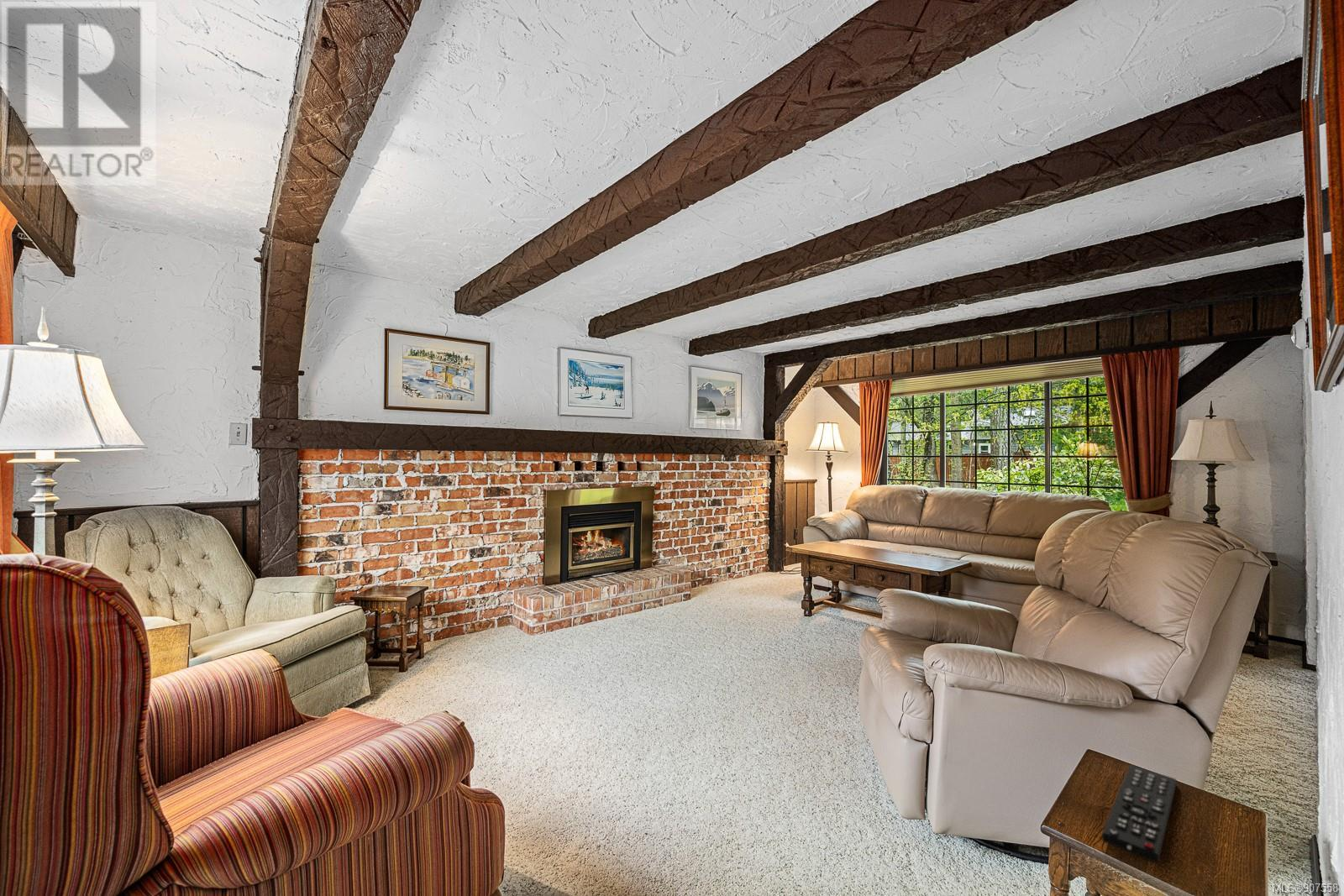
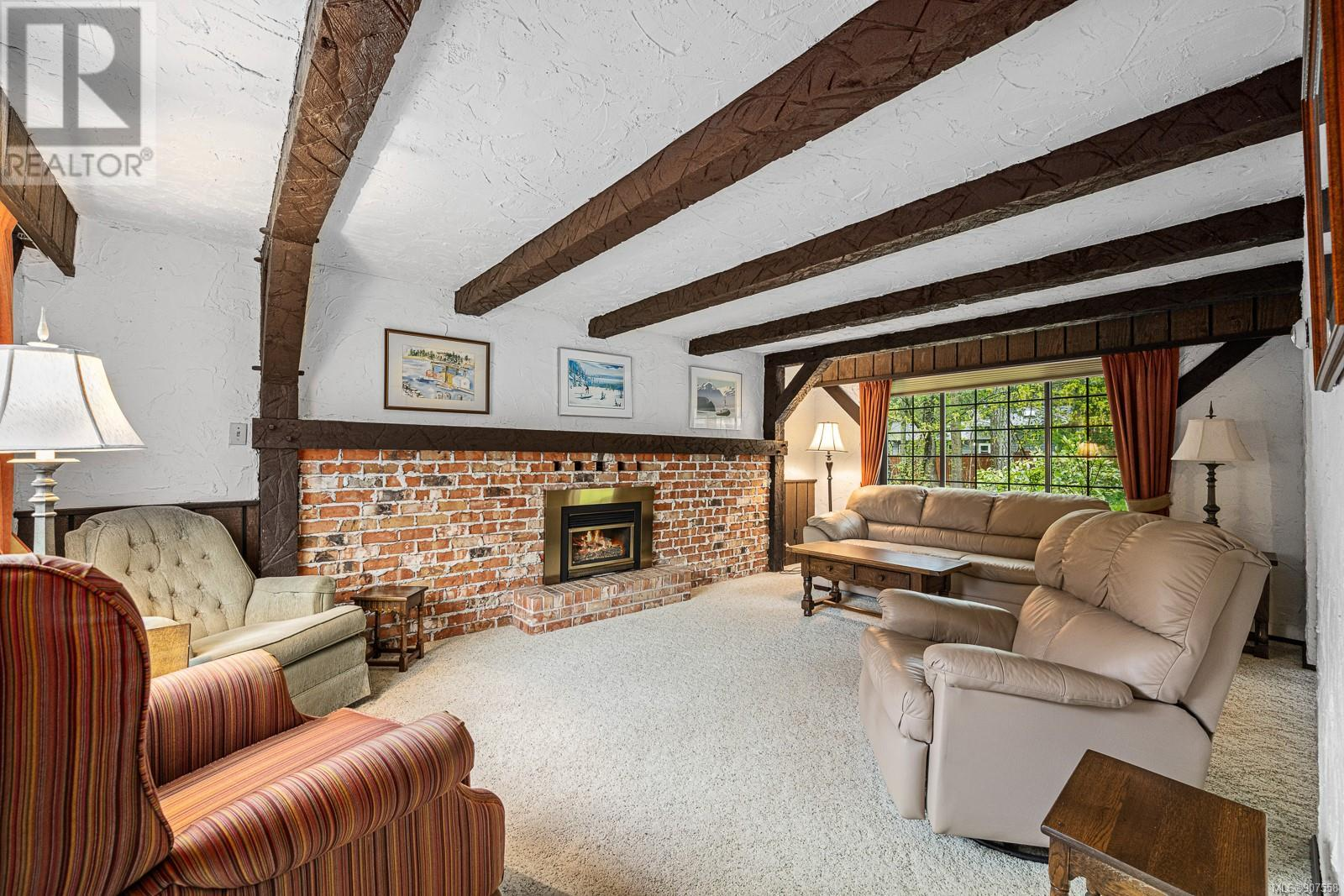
- remote control [1101,763,1177,864]
